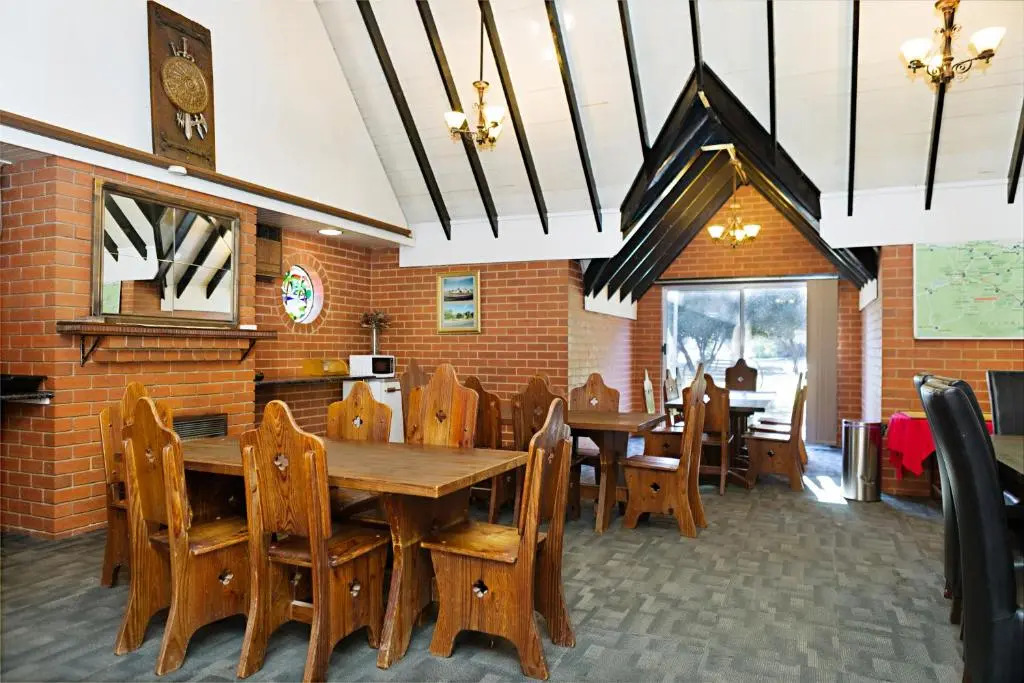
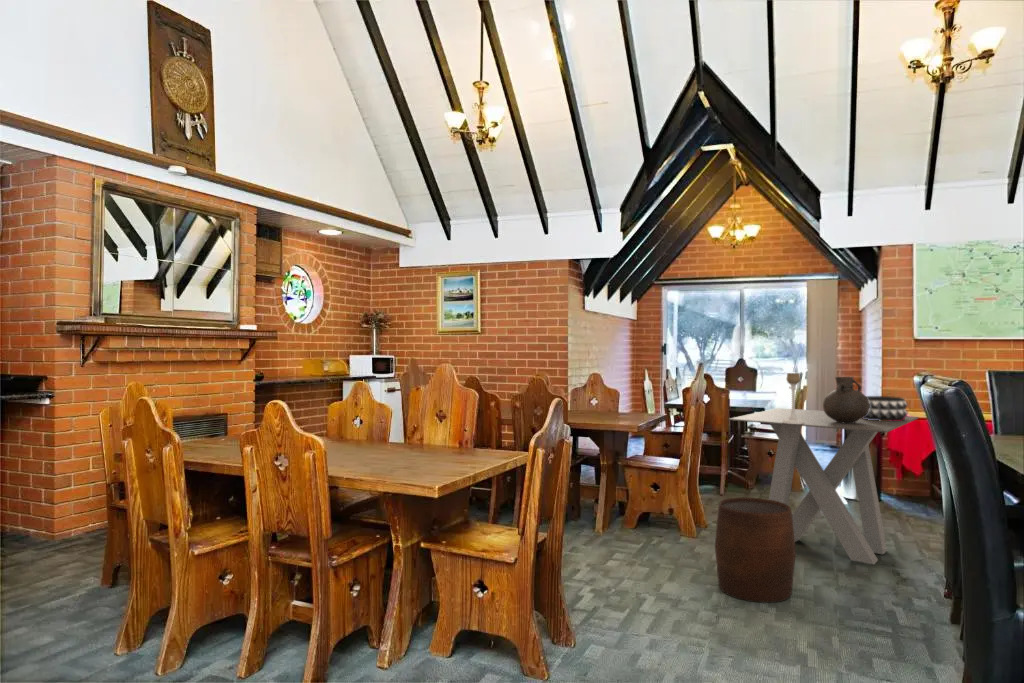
+ vase [822,375,870,423]
+ dining table [727,407,920,565]
+ candle holder [783,372,804,424]
+ decorative bowl [862,395,909,421]
+ stool [714,497,797,604]
